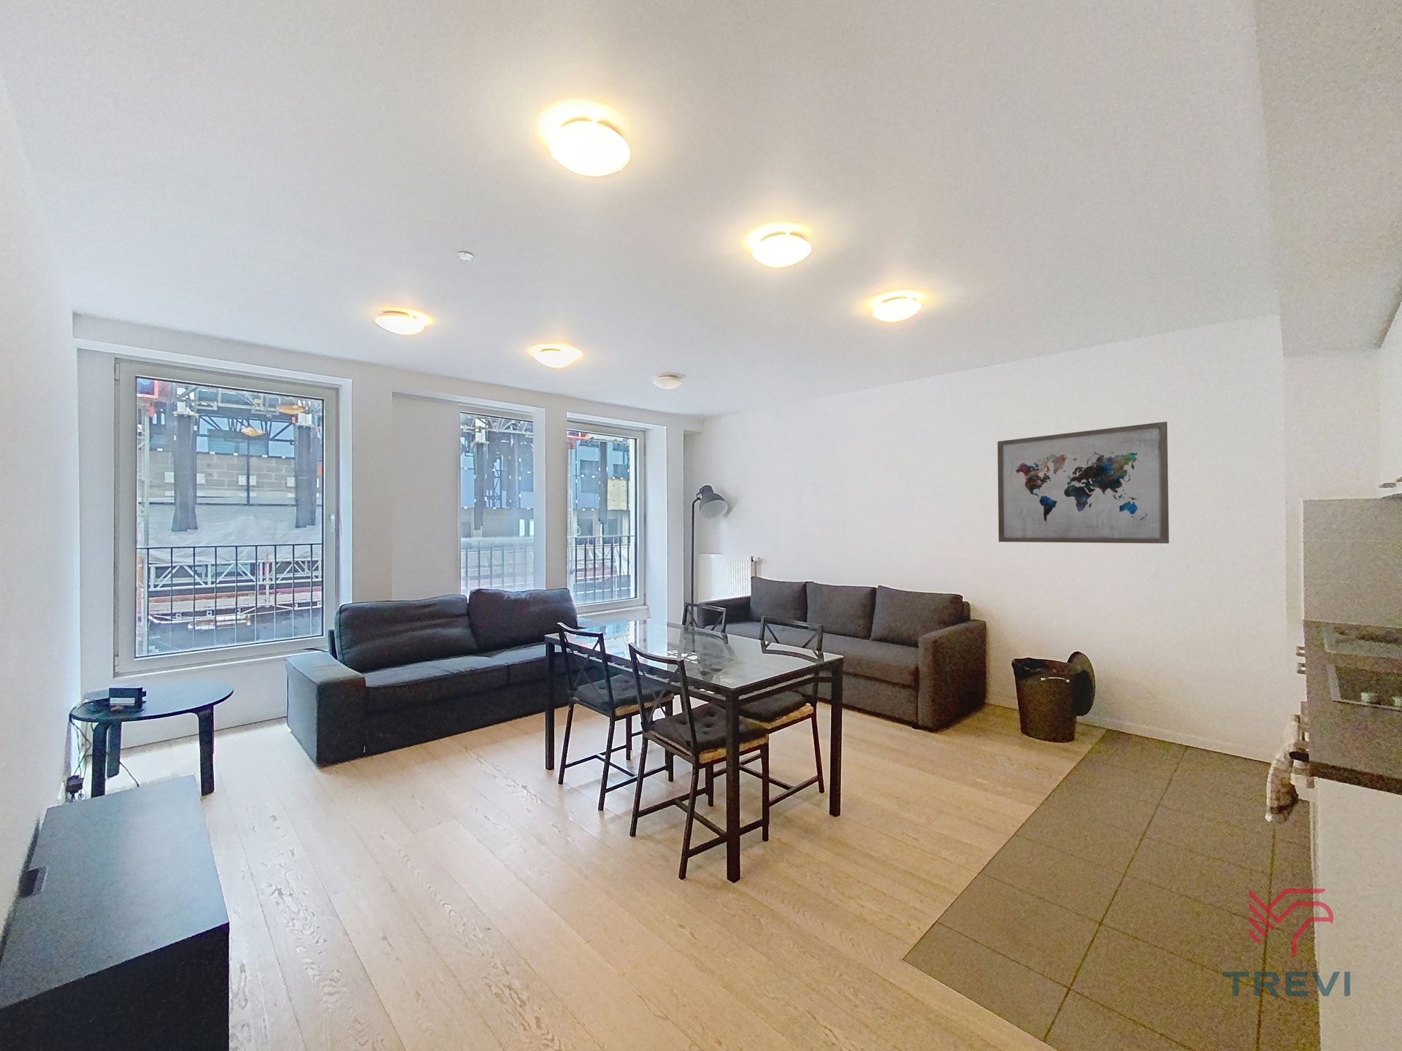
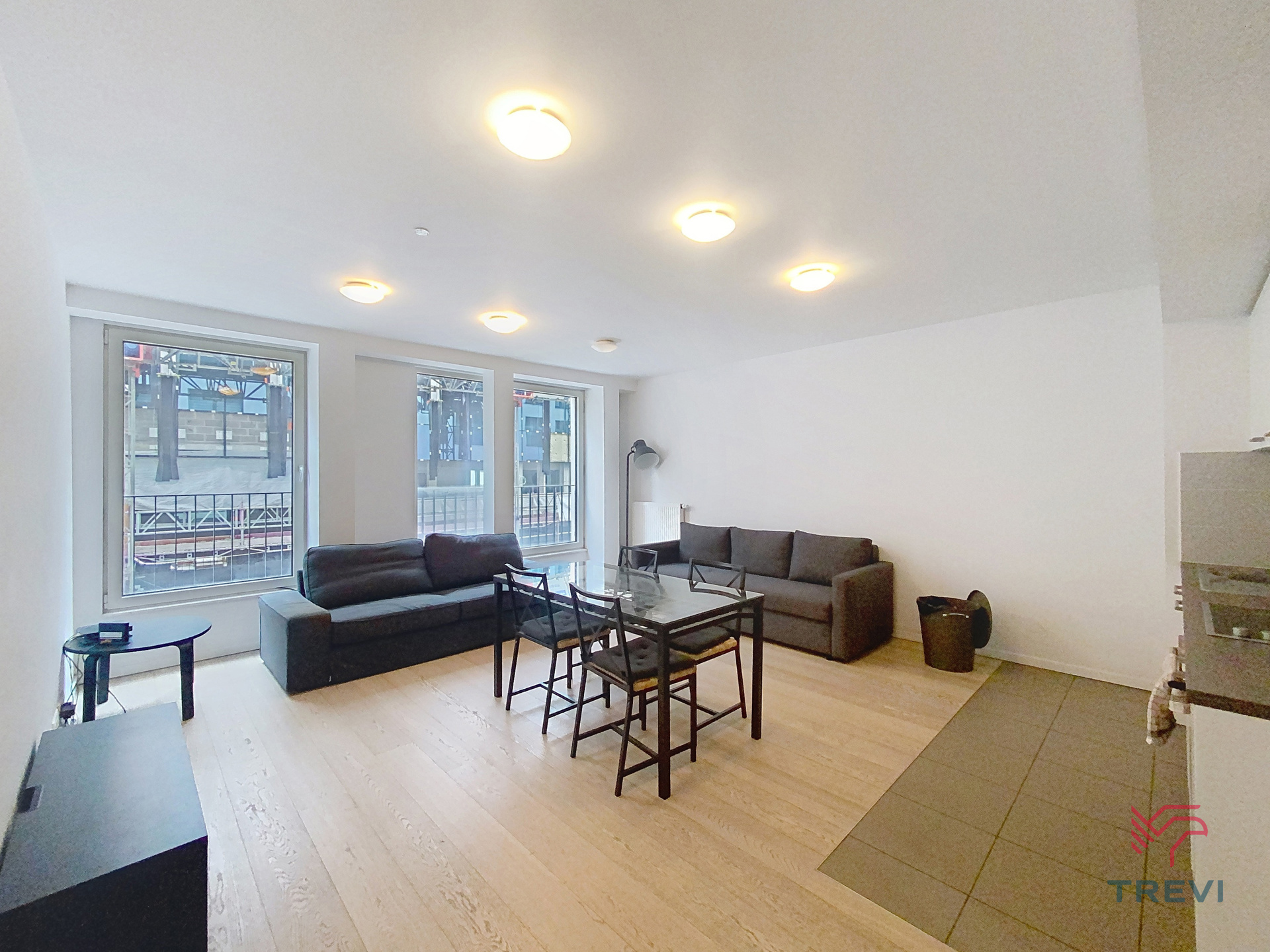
- wall art [997,421,1170,544]
